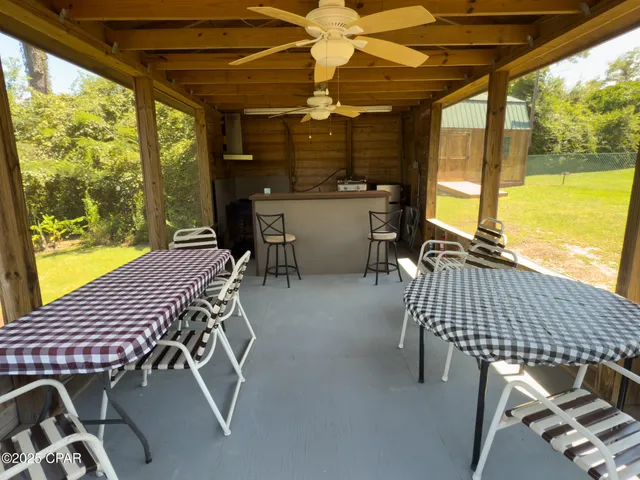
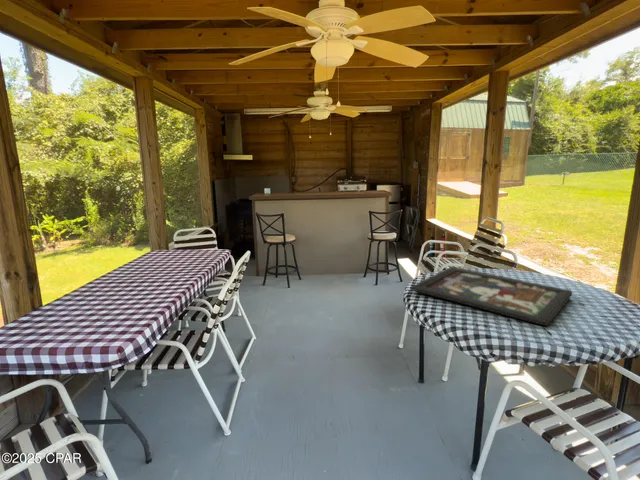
+ board game [410,266,573,327]
